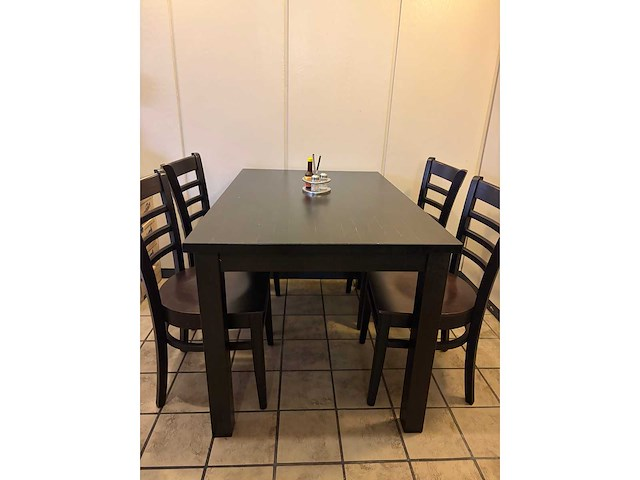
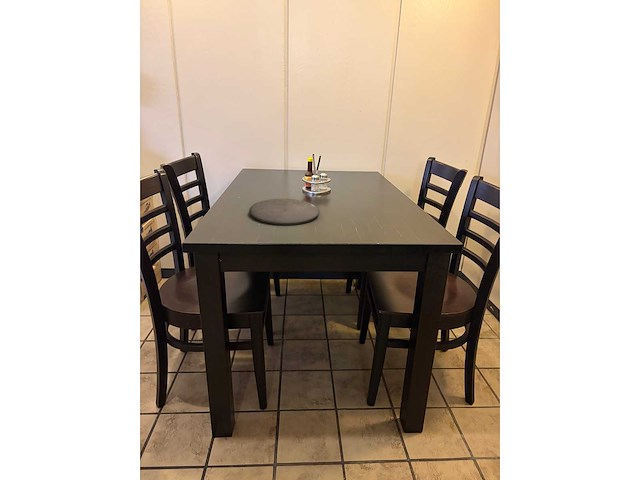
+ plate [248,198,320,226]
